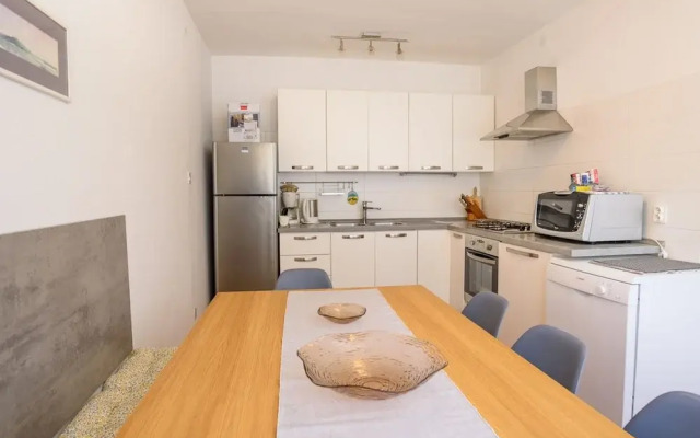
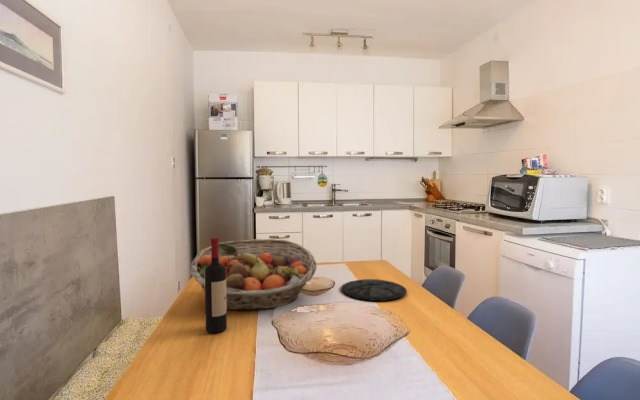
+ wine bottle [204,237,228,334]
+ plate [340,278,408,302]
+ fruit basket [190,238,318,312]
